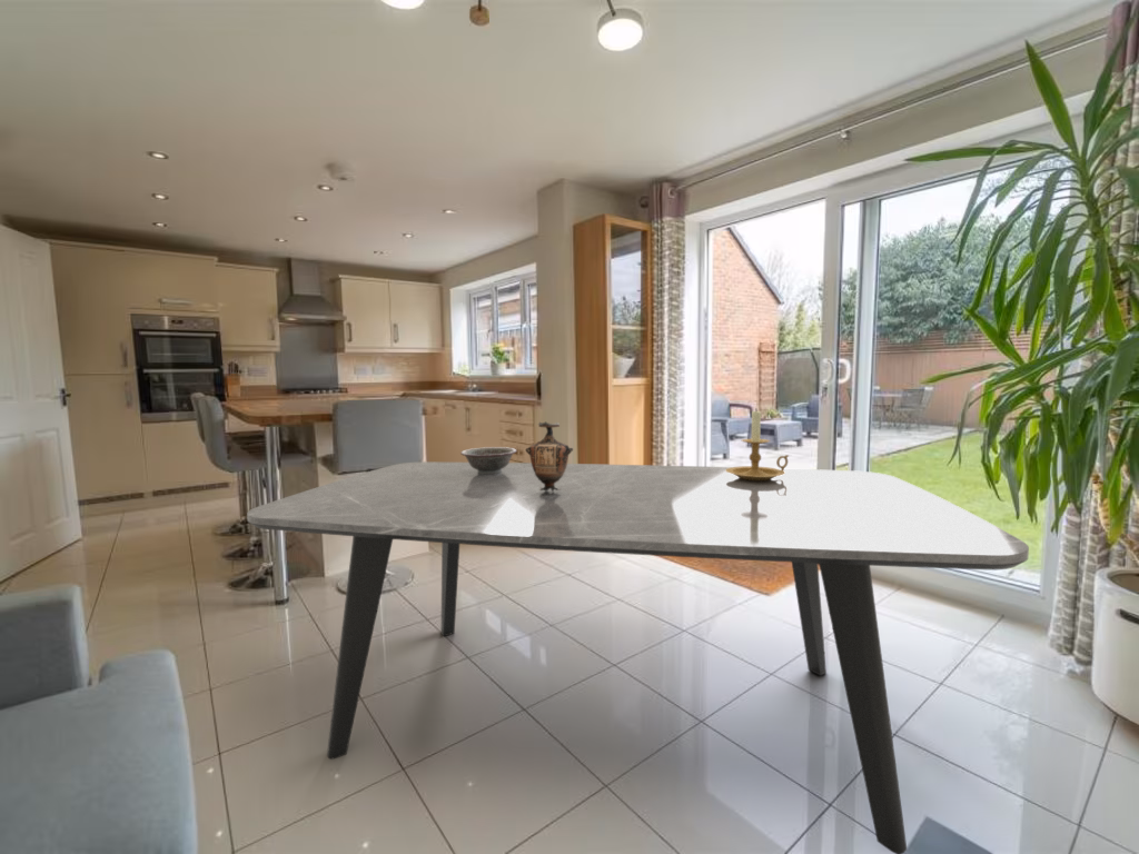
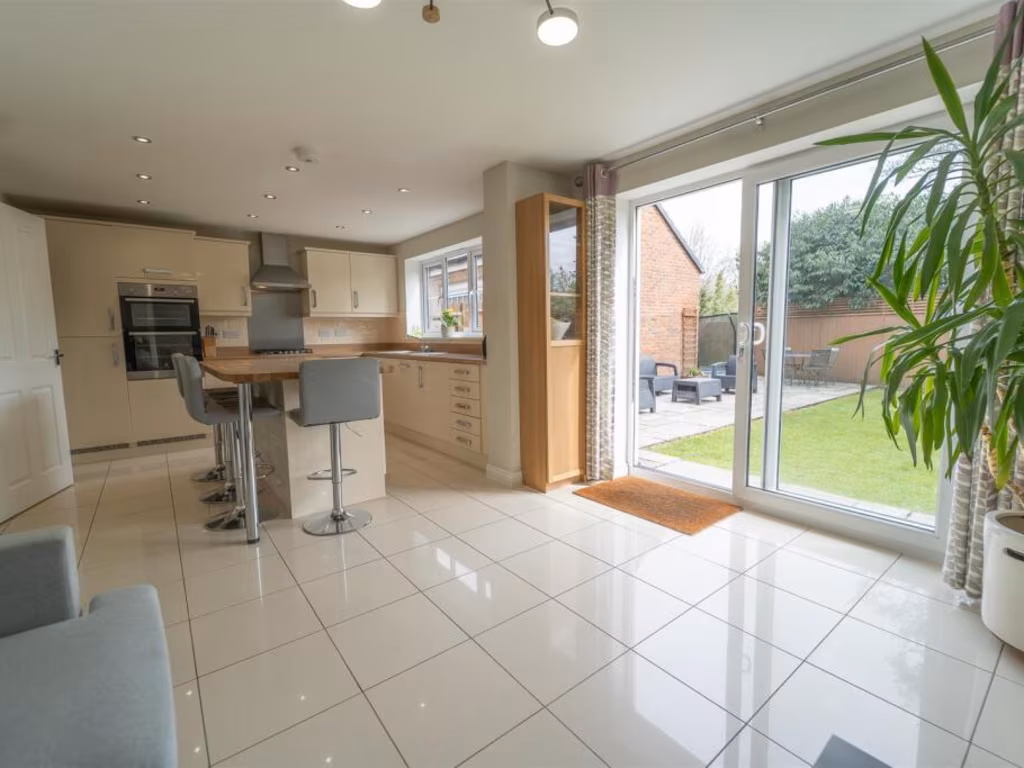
- vase [525,420,574,491]
- candle holder [725,407,790,480]
- decorative bowl [459,446,518,474]
- dining table [246,461,1030,854]
